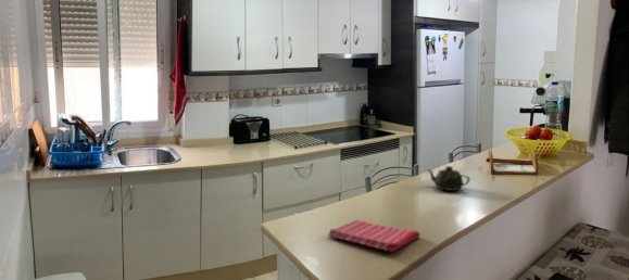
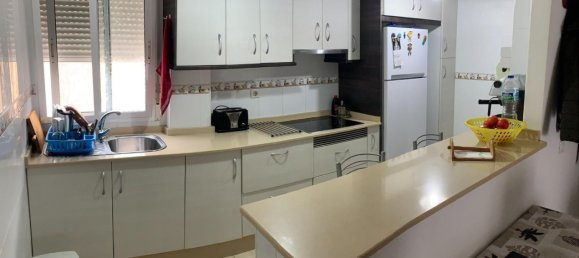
- dish towel [327,219,422,253]
- teapot [426,165,470,192]
